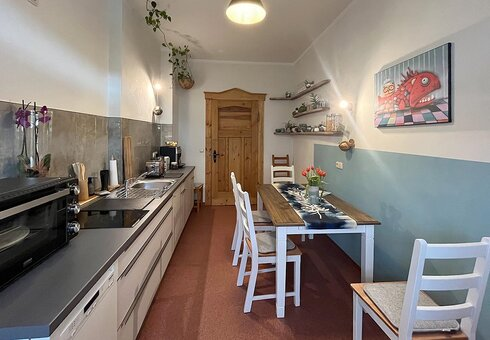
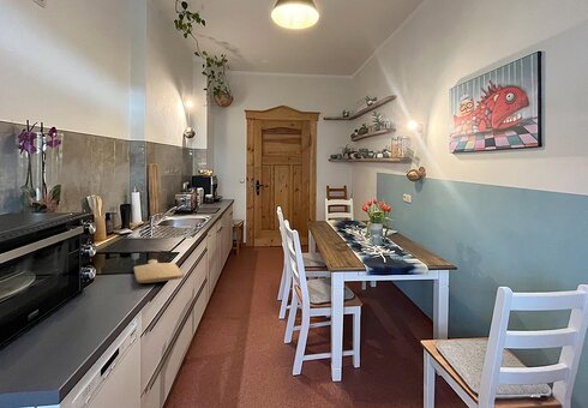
+ chopping board [132,258,185,284]
